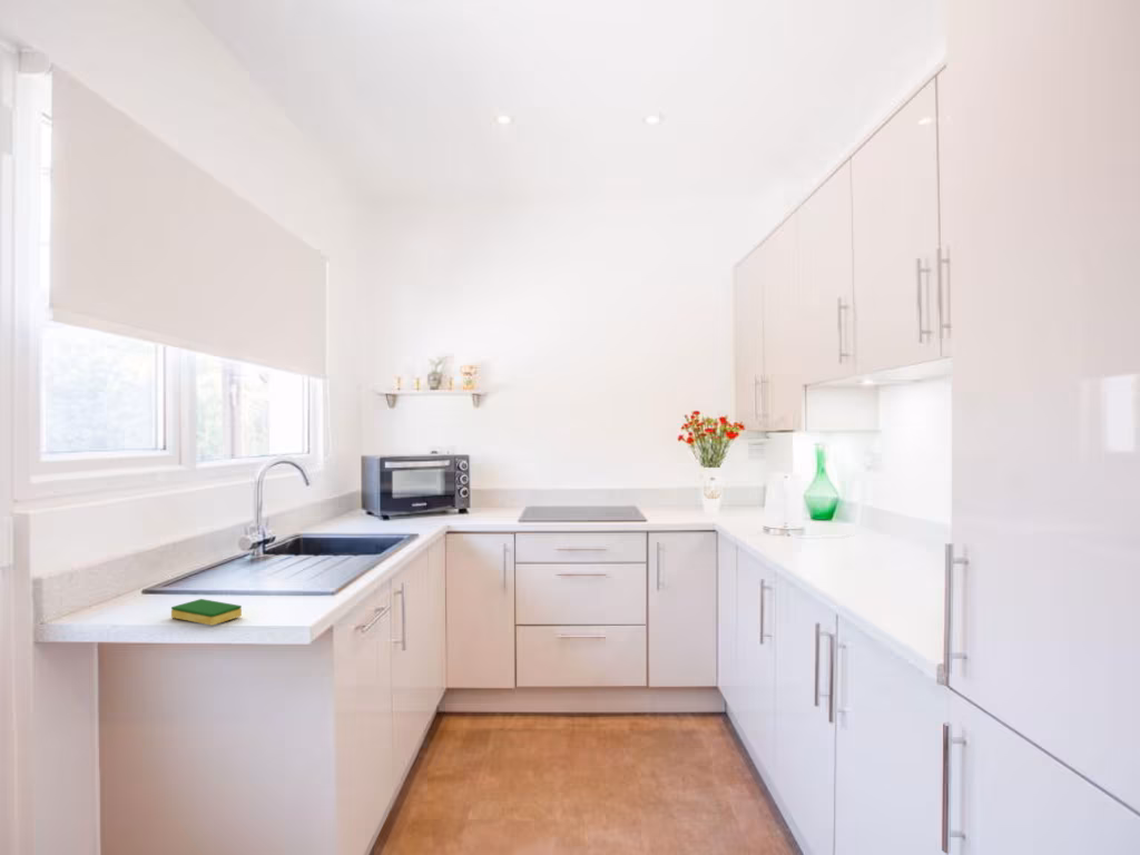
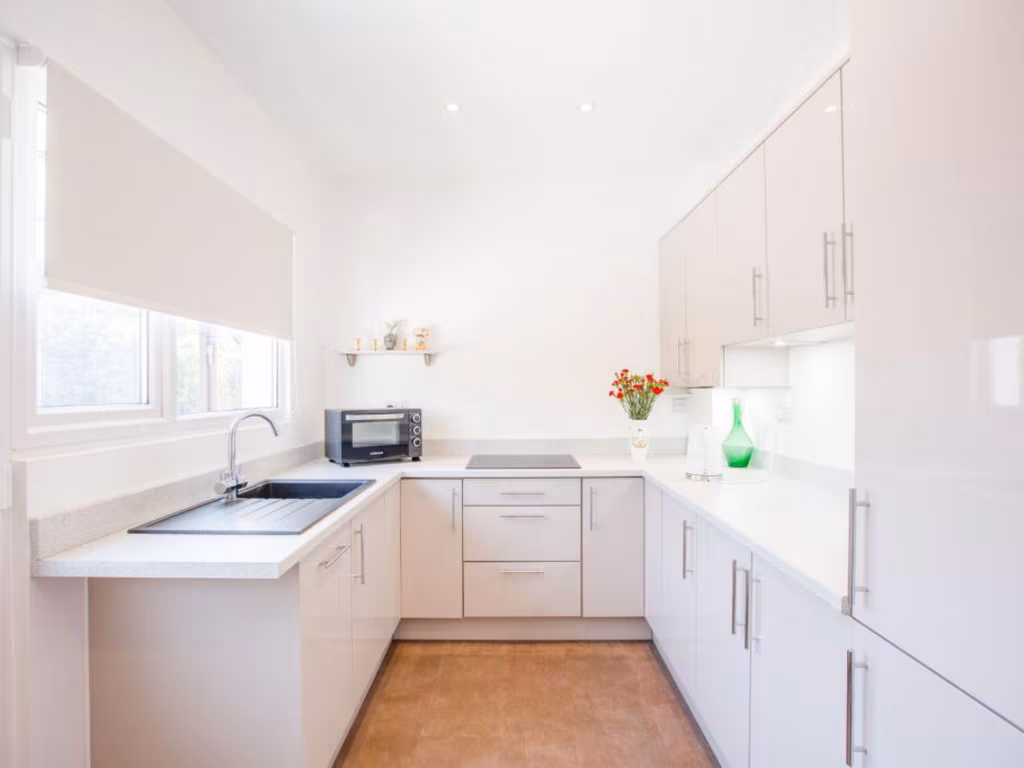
- dish sponge [170,598,243,627]
